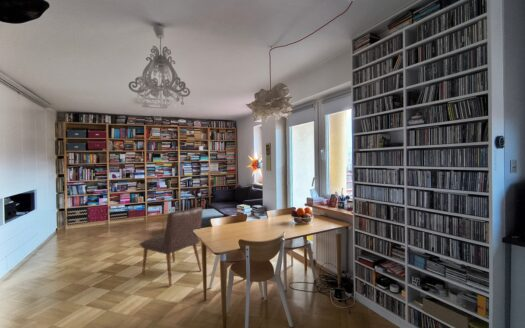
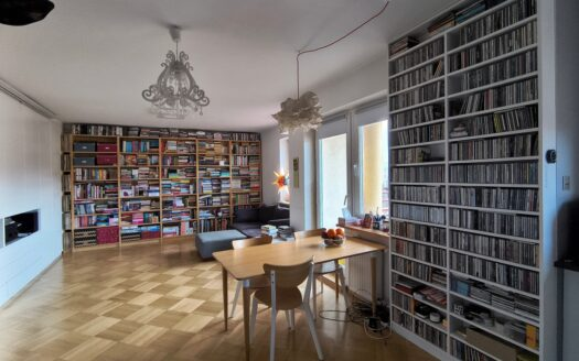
- chair [139,206,204,287]
